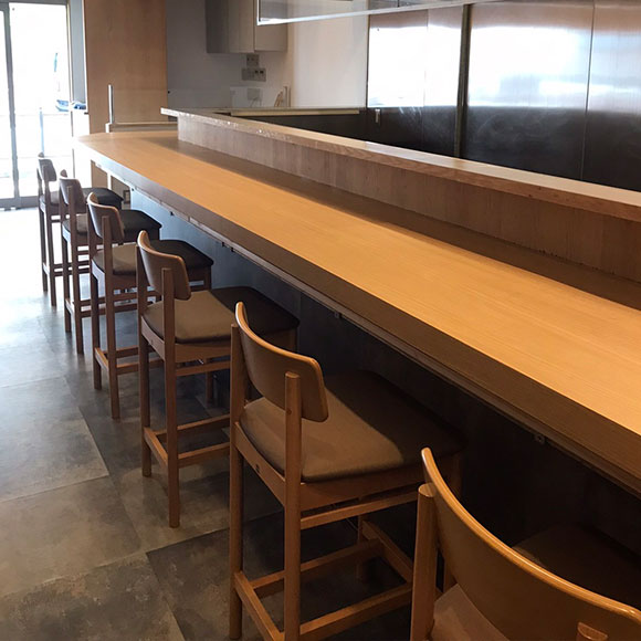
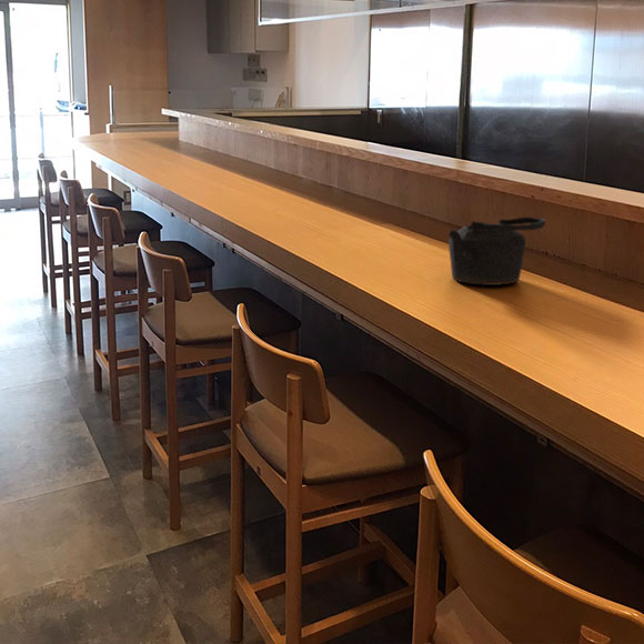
+ teapot [447,217,546,286]
